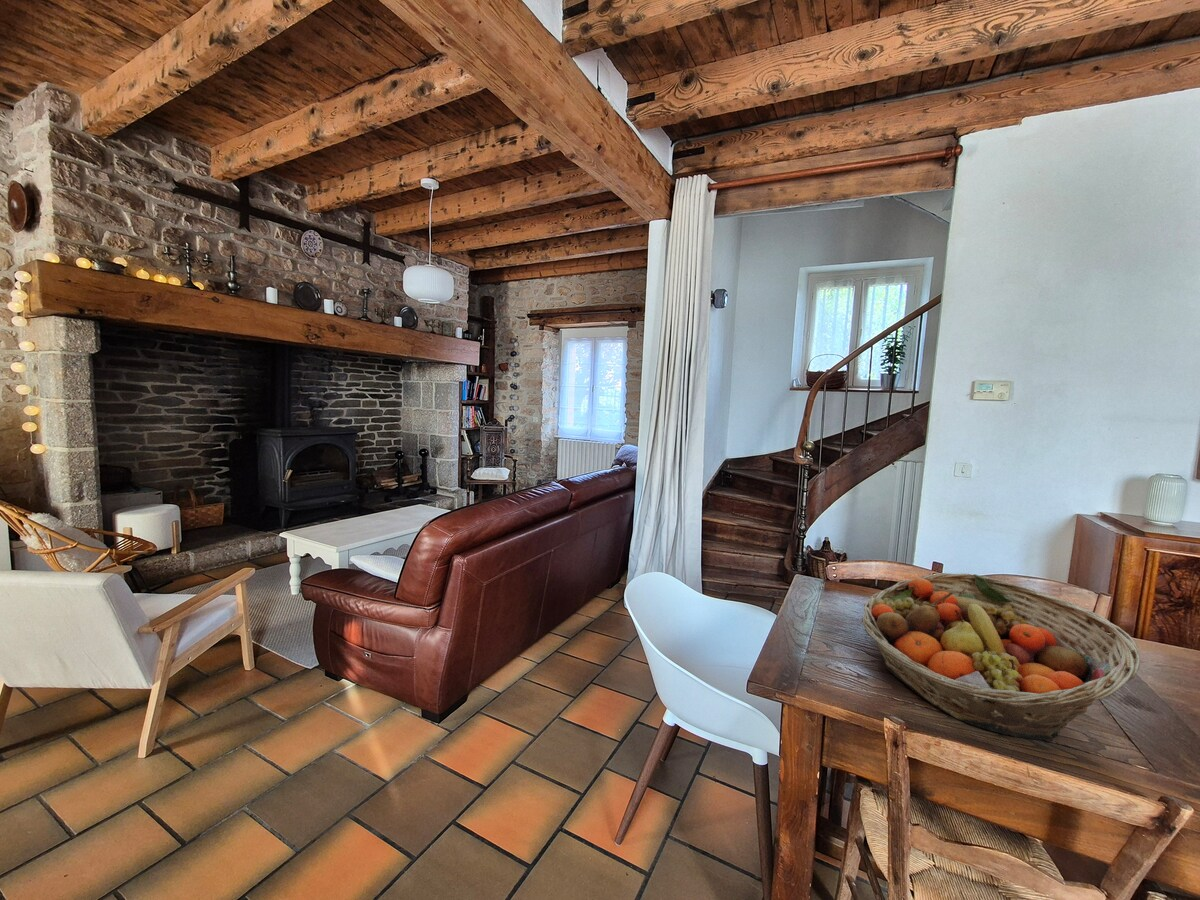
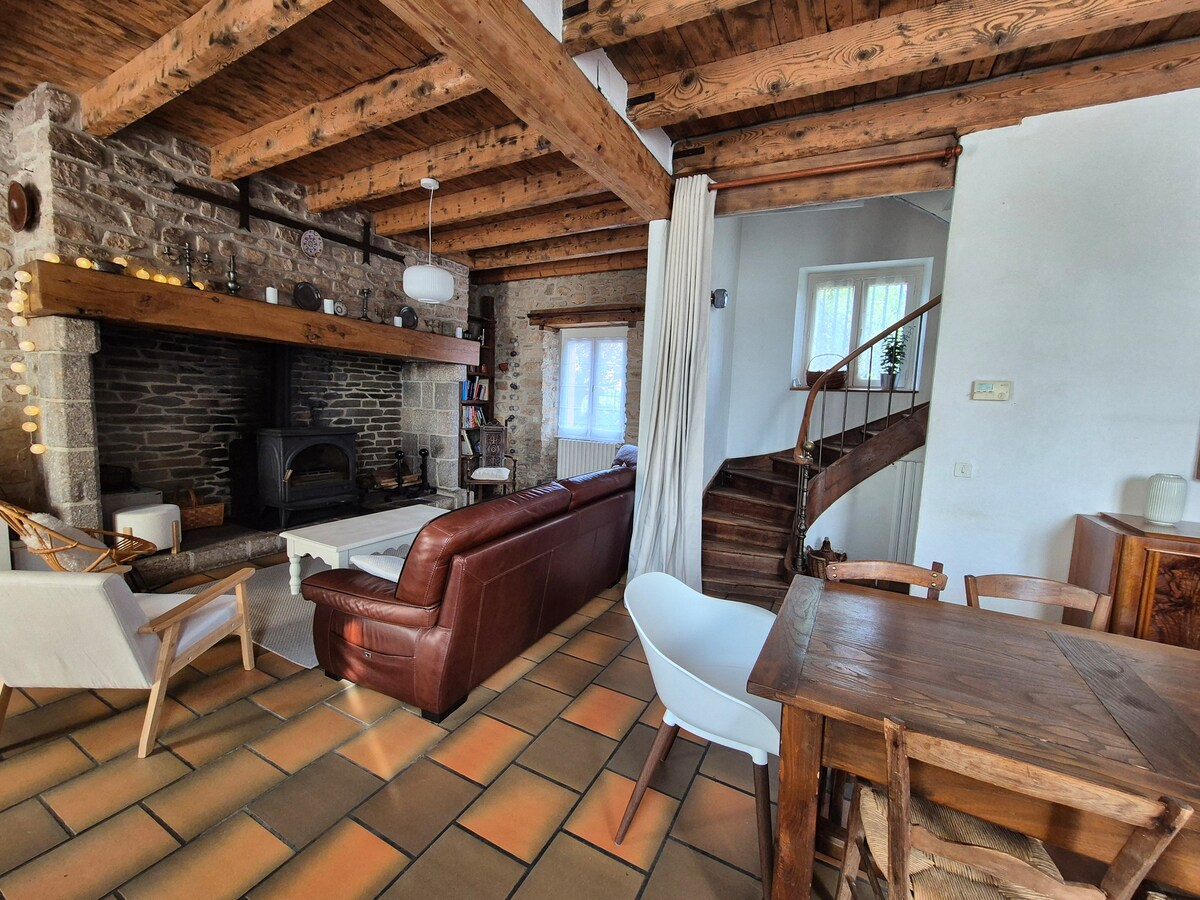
- fruit basket [861,572,1141,743]
